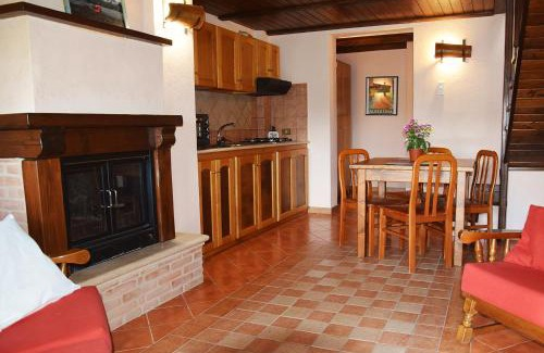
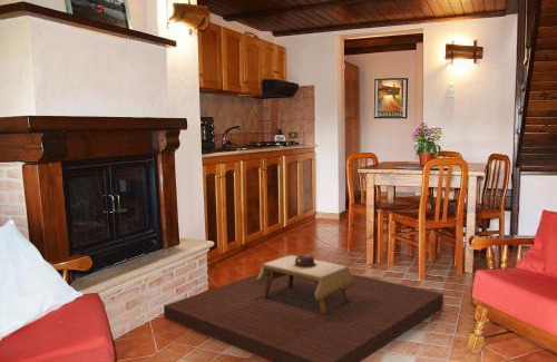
+ coffee table [163,254,444,362]
